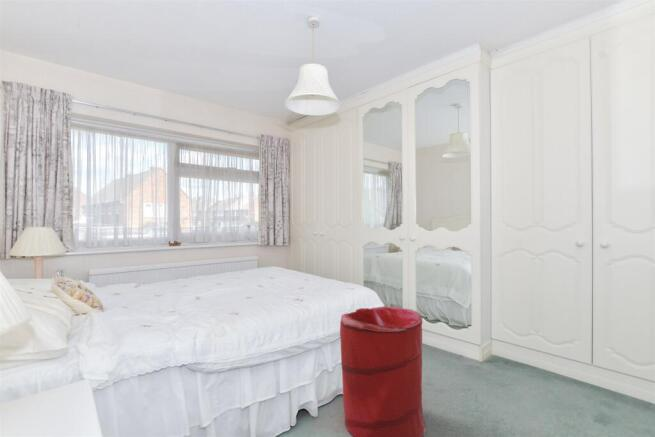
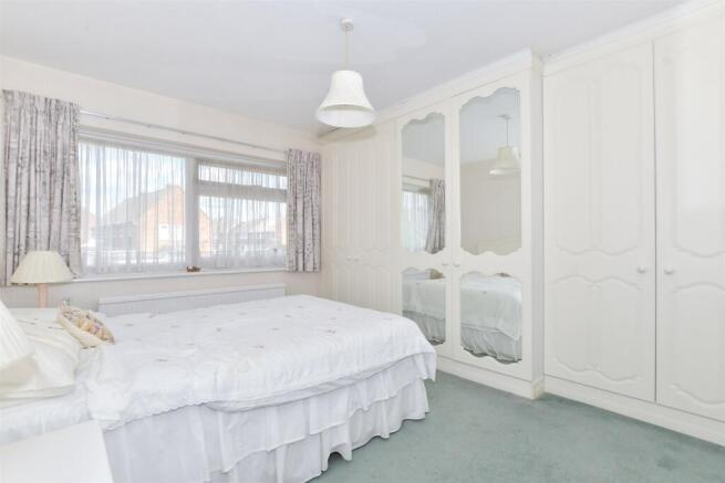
- laundry hamper [339,305,427,437]
